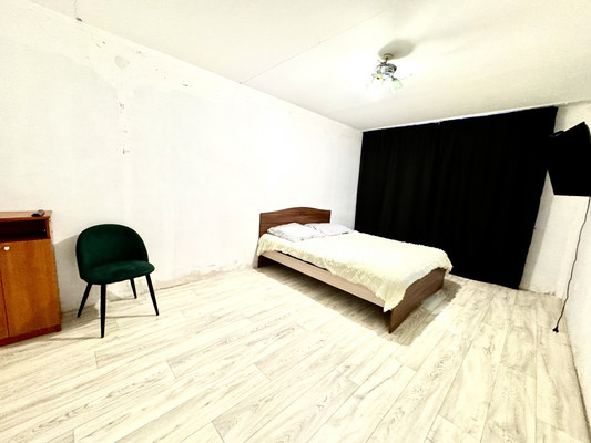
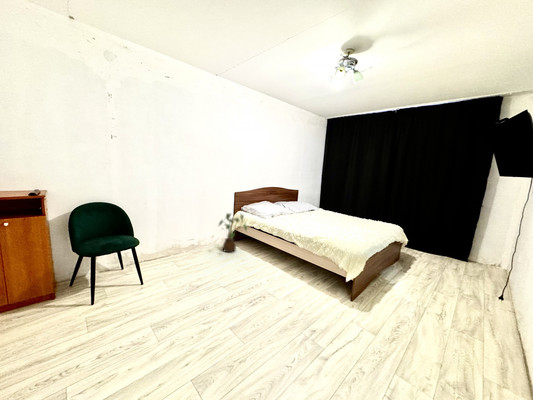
+ house plant [217,212,248,253]
